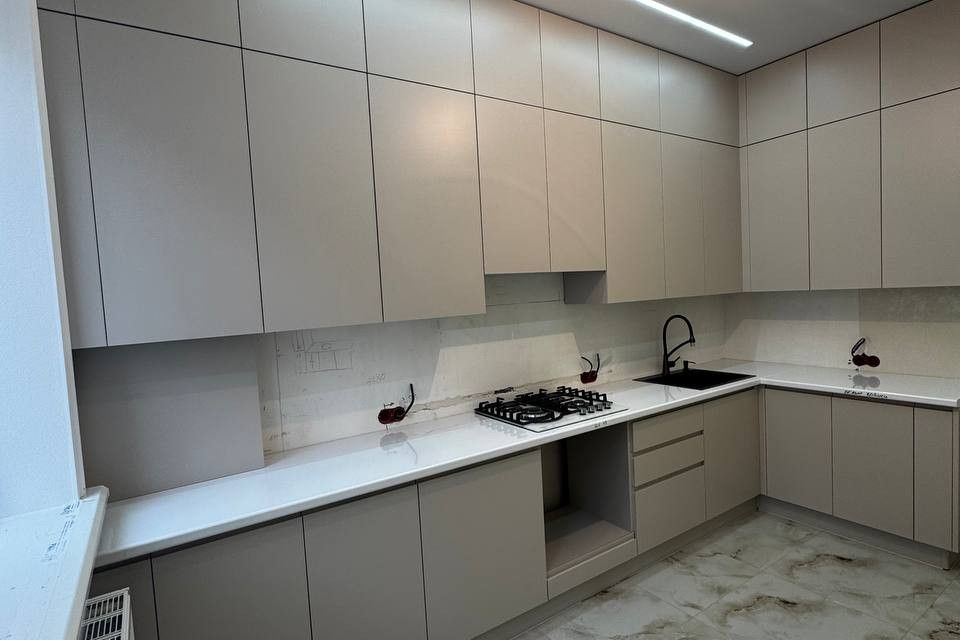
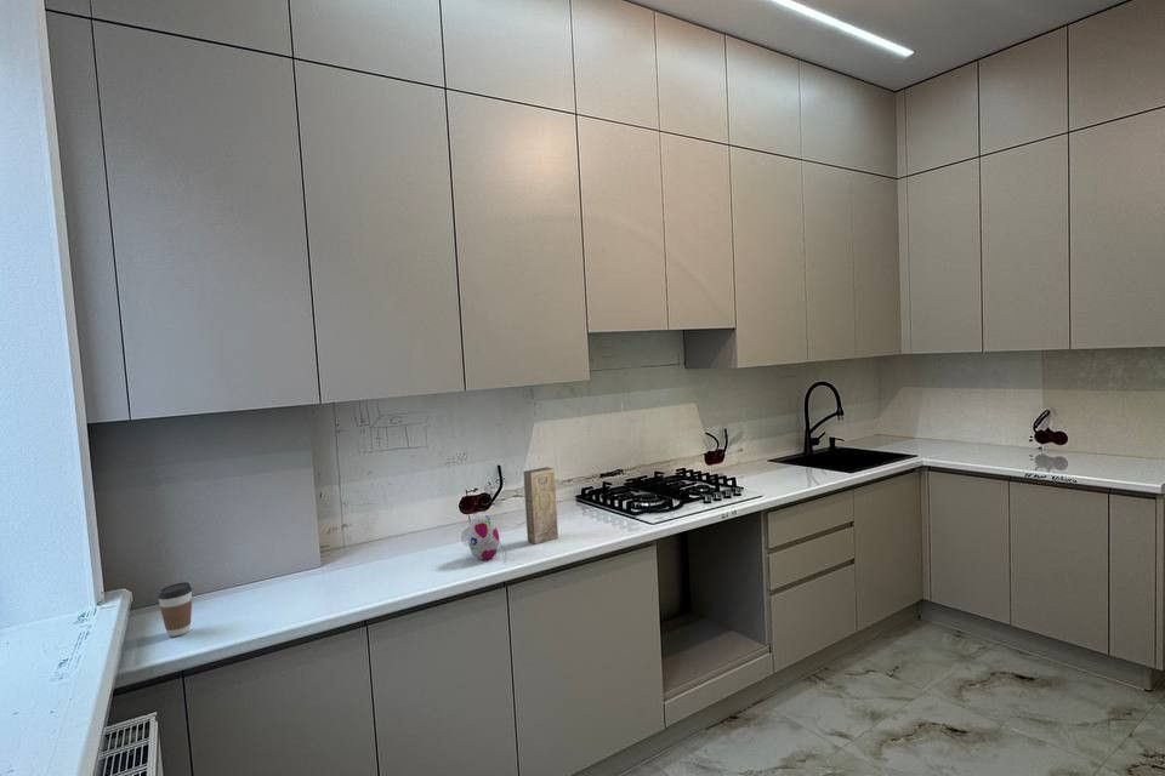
+ coffee cup [157,581,193,638]
+ box [522,466,559,546]
+ decorative egg [466,512,500,560]
